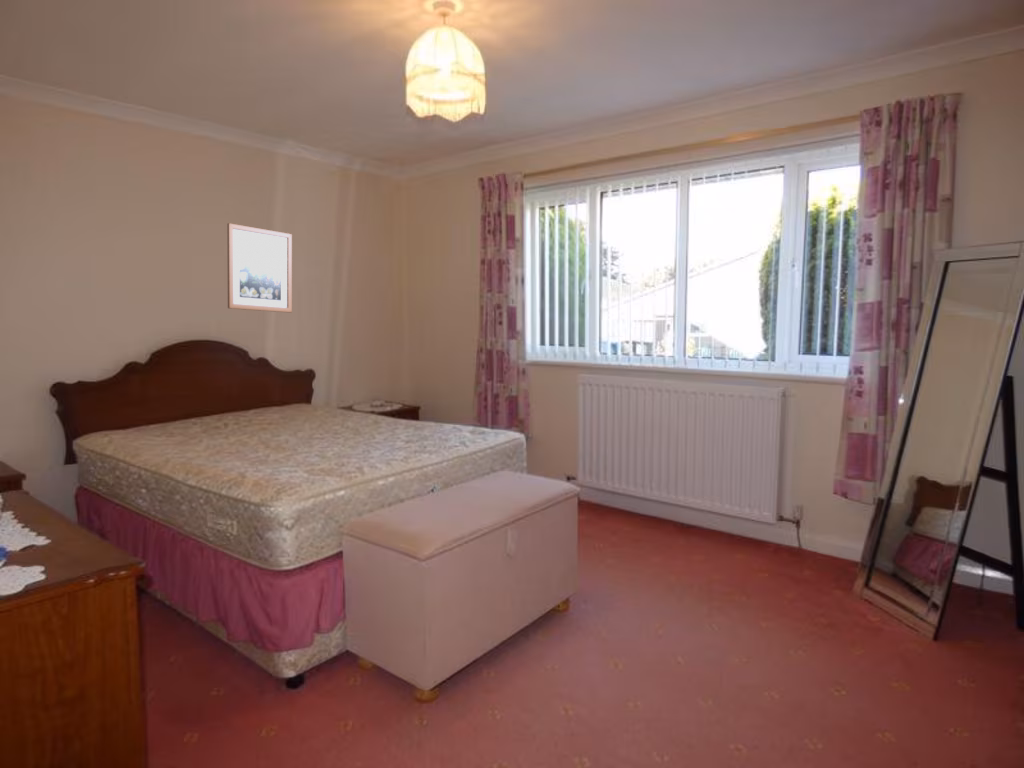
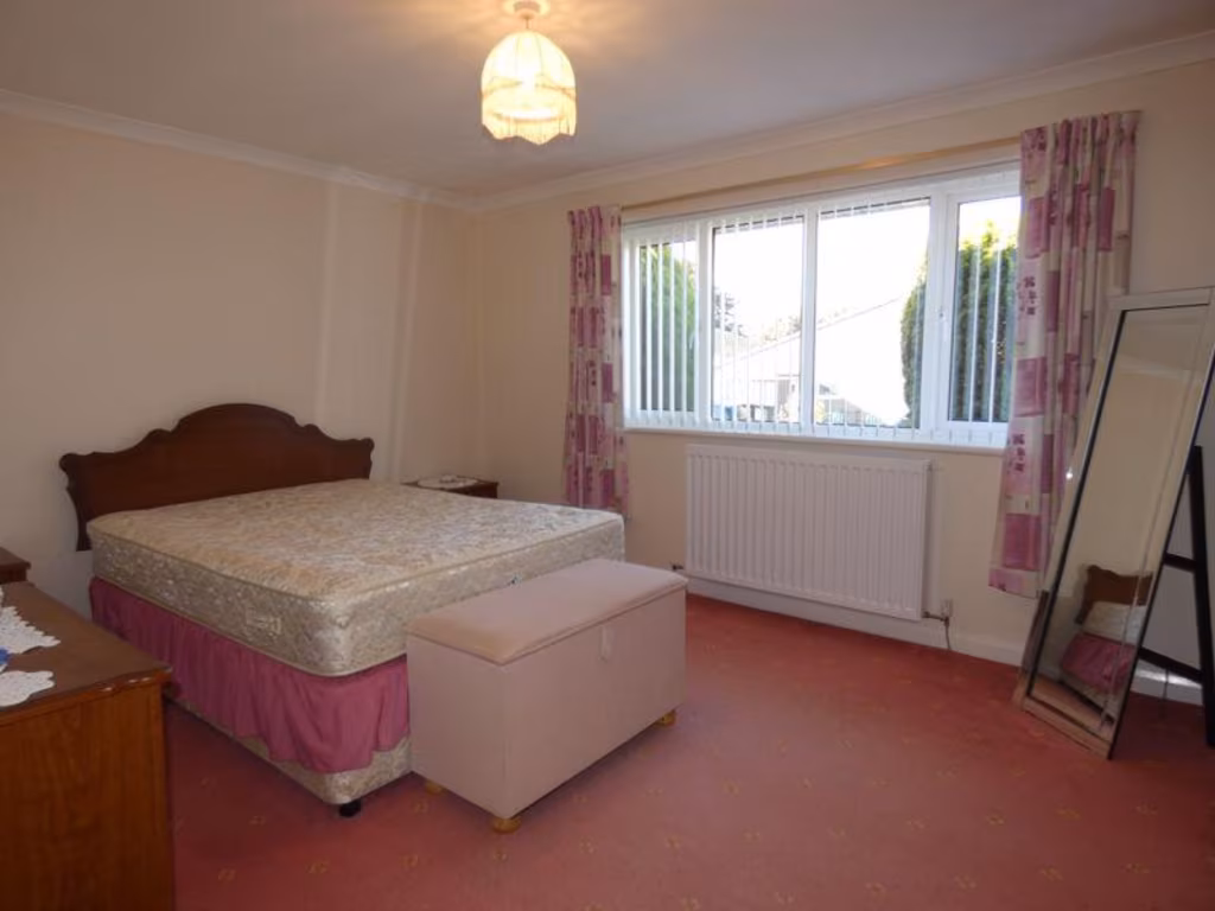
- wall art [227,222,293,313]
